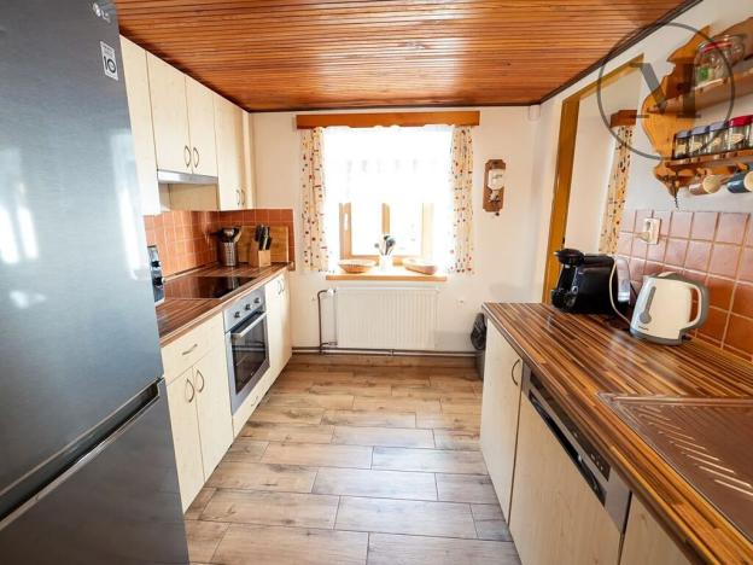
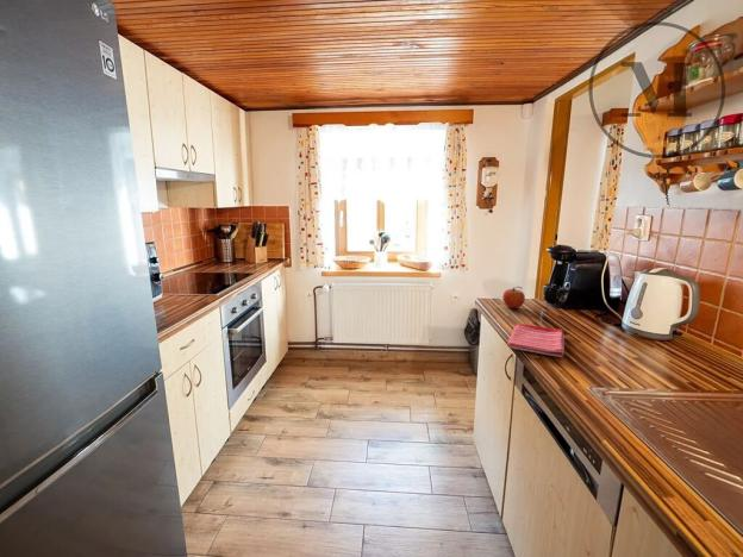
+ fruit [501,286,526,309]
+ dish towel [506,323,566,358]
